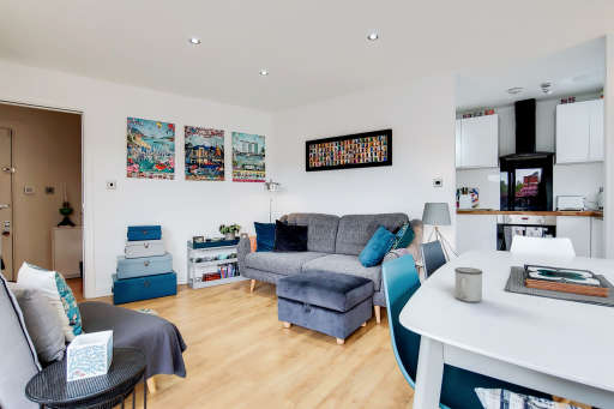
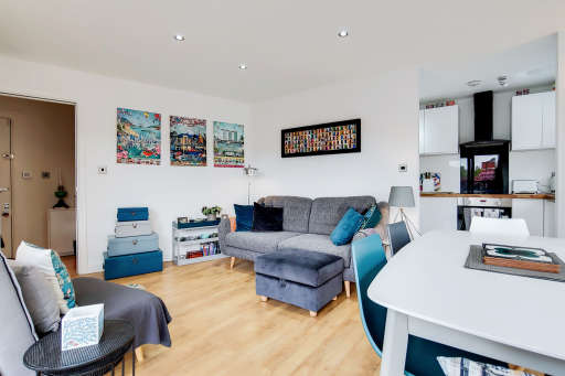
- mug [453,266,483,303]
